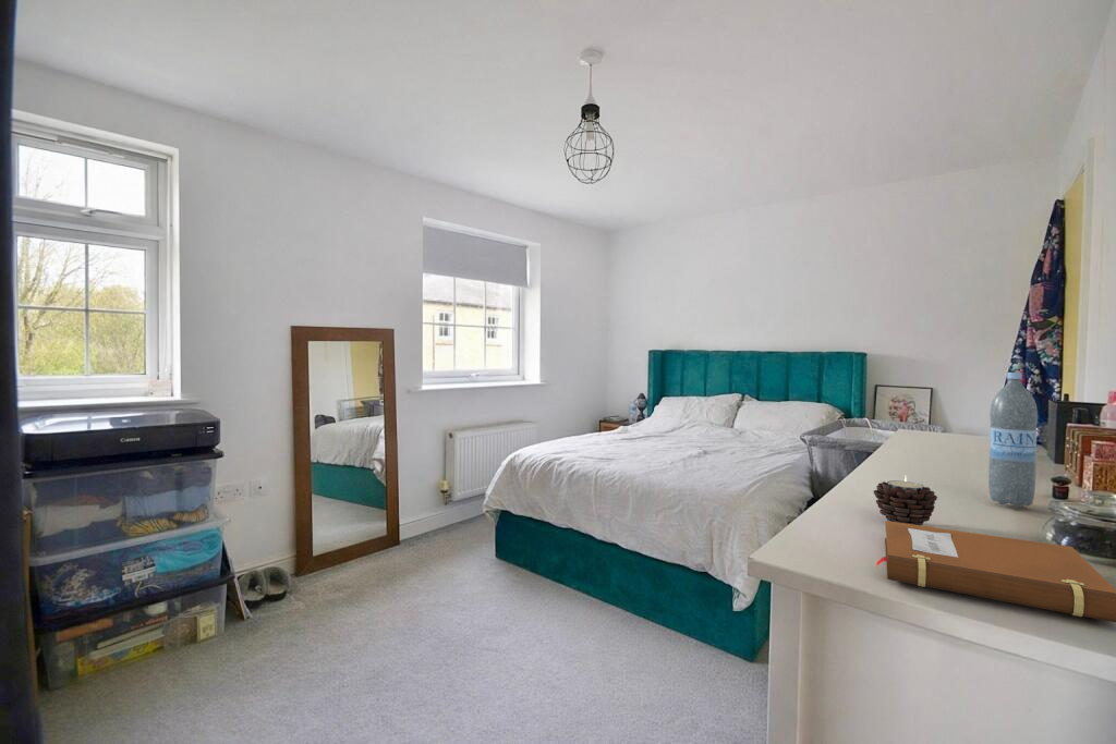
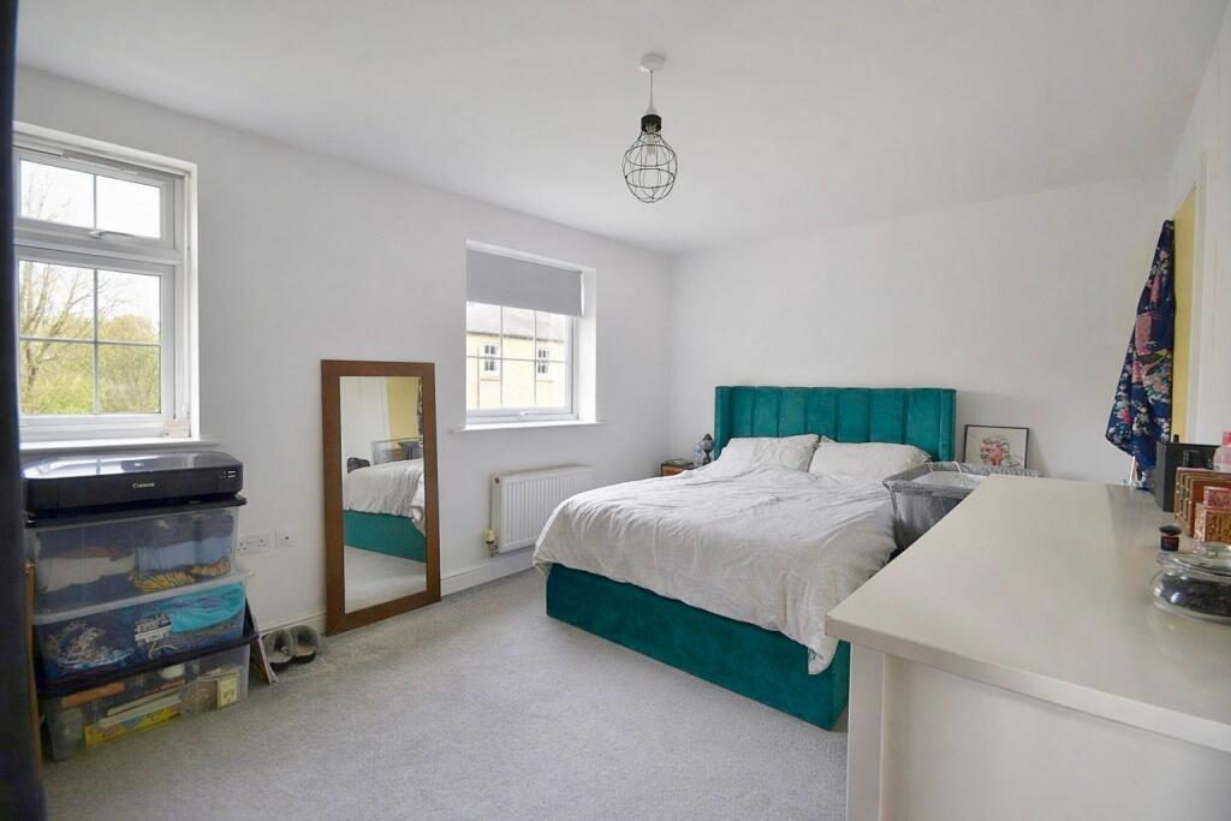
- candle [873,474,938,526]
- notebook [875,520,1116,623]
- water bottle [987,371,1039,509]
